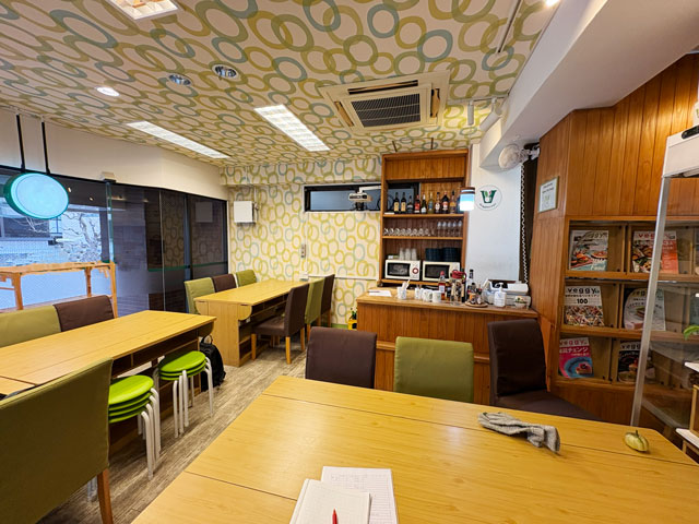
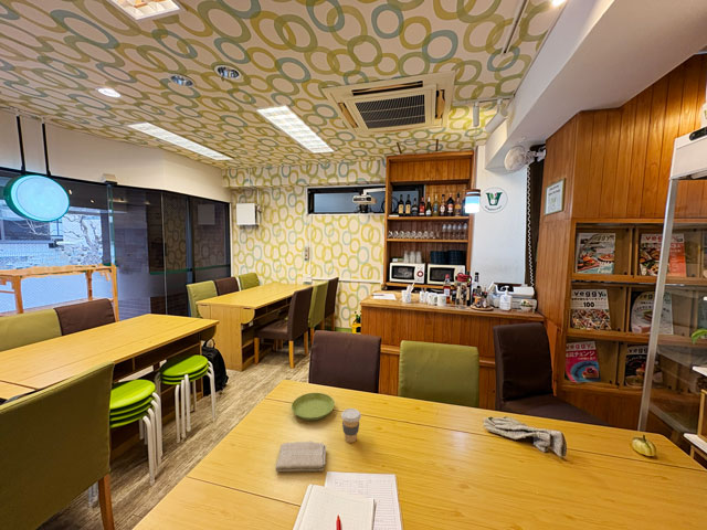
+ coffee cup [340,407,362,444]
+ washcloth [275,441,327,473]
+ saucer [291,392,336,422]
